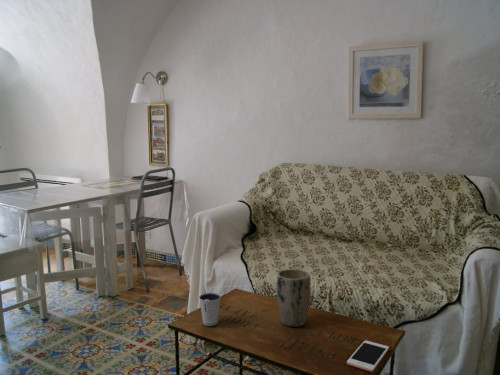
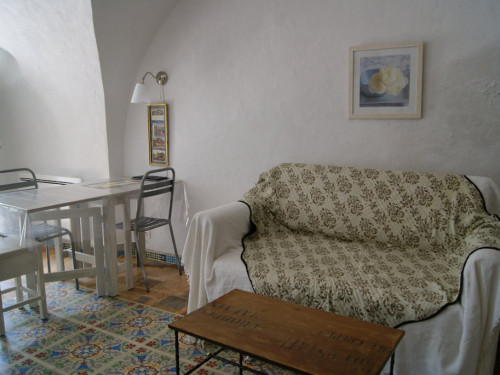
- dixie cup [198,292,222,327]
- plant pot [276,268,312,328]
- cell phone [346,340,390,373]
